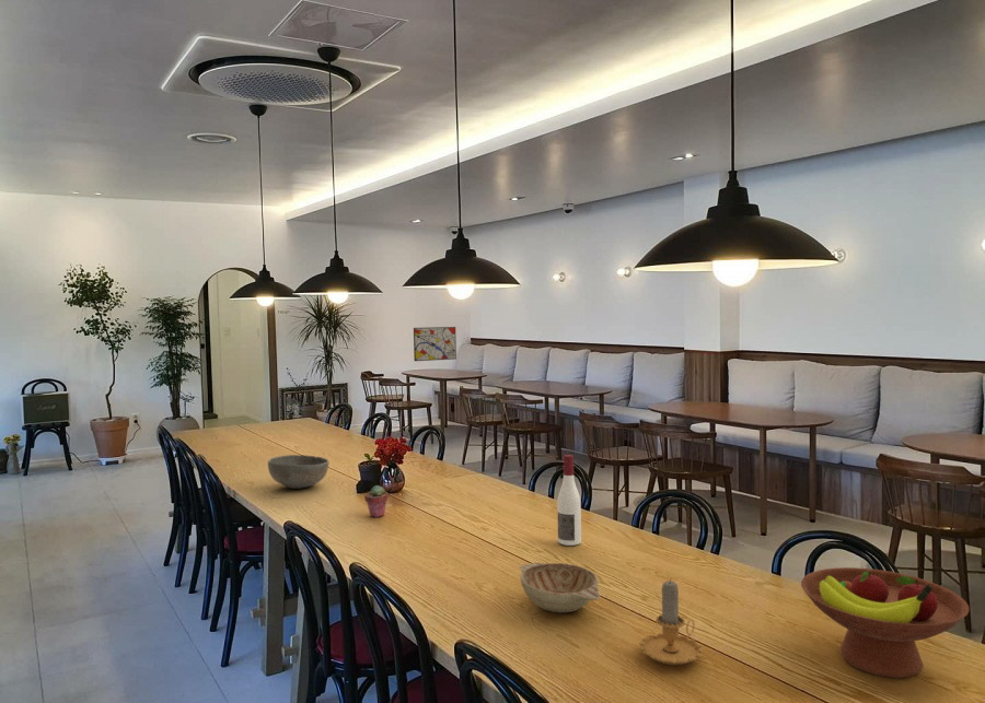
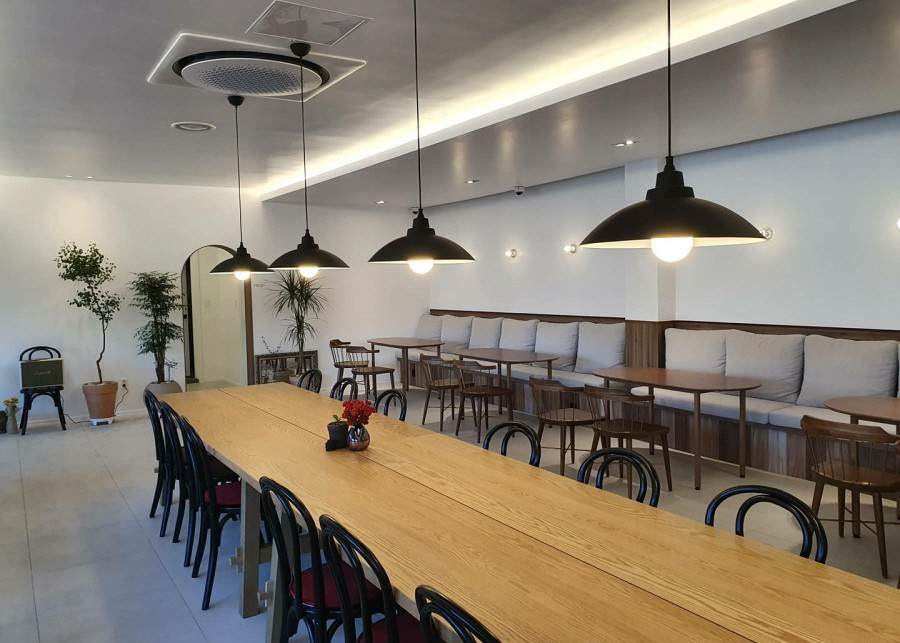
- decorative bowl [519,562,601,613]
- candle [638,577,704,666]
- bowl [267,454,329,490]
- fruit bowl [800,566,971,679]
- wall art [413,326,457,362]
- potted succulent [363,484,390,518]
- alcohol [556,454,582,547]
